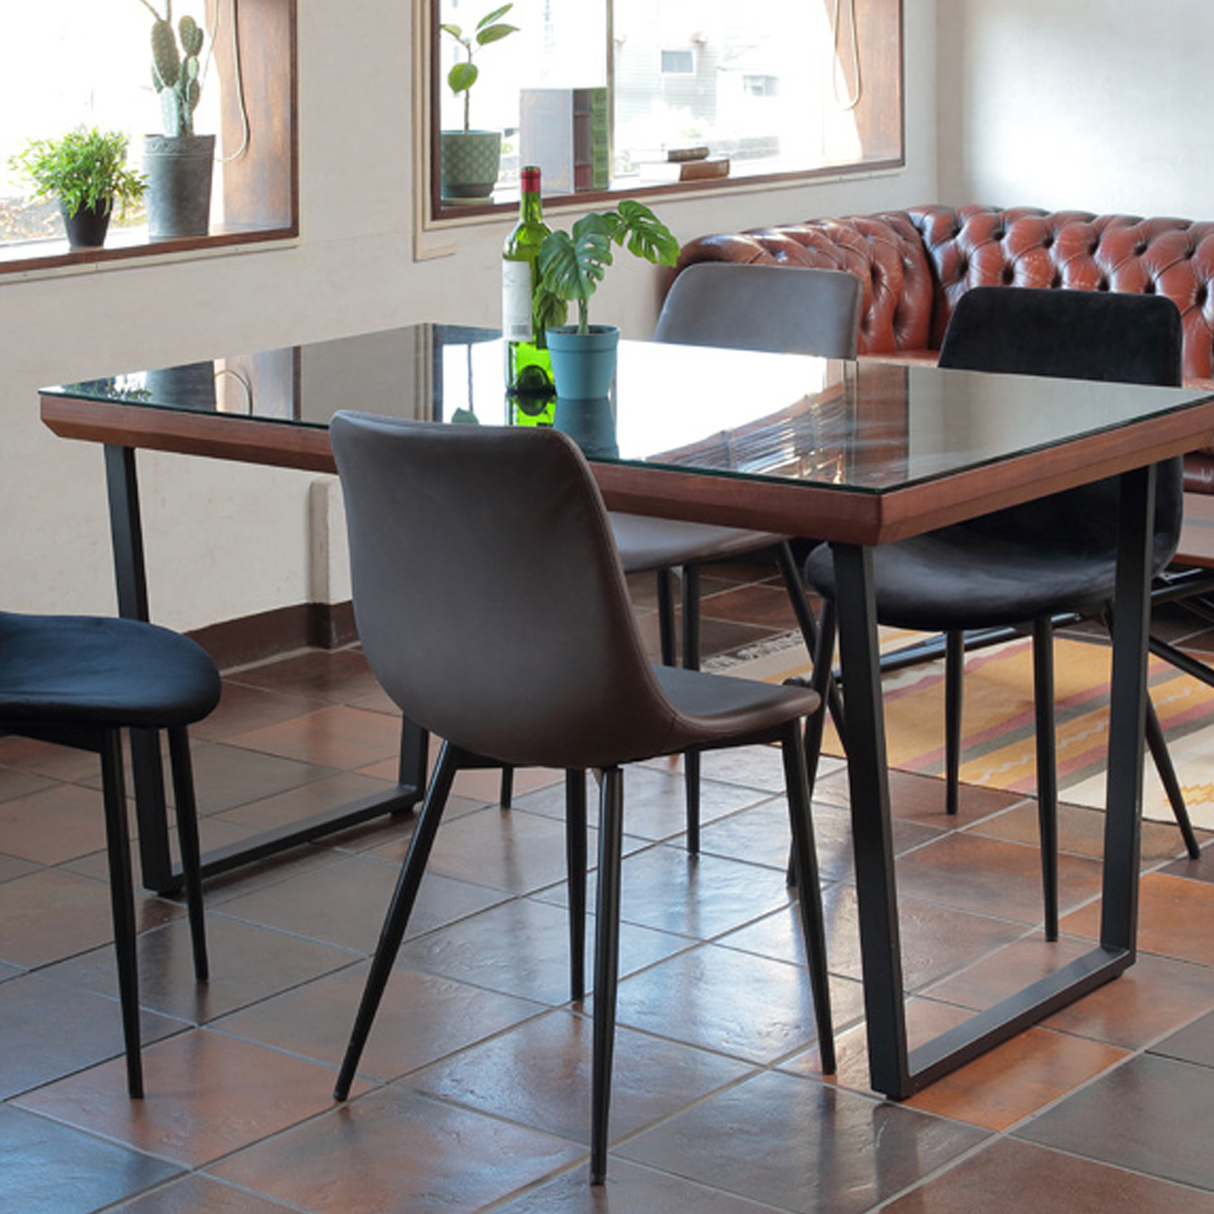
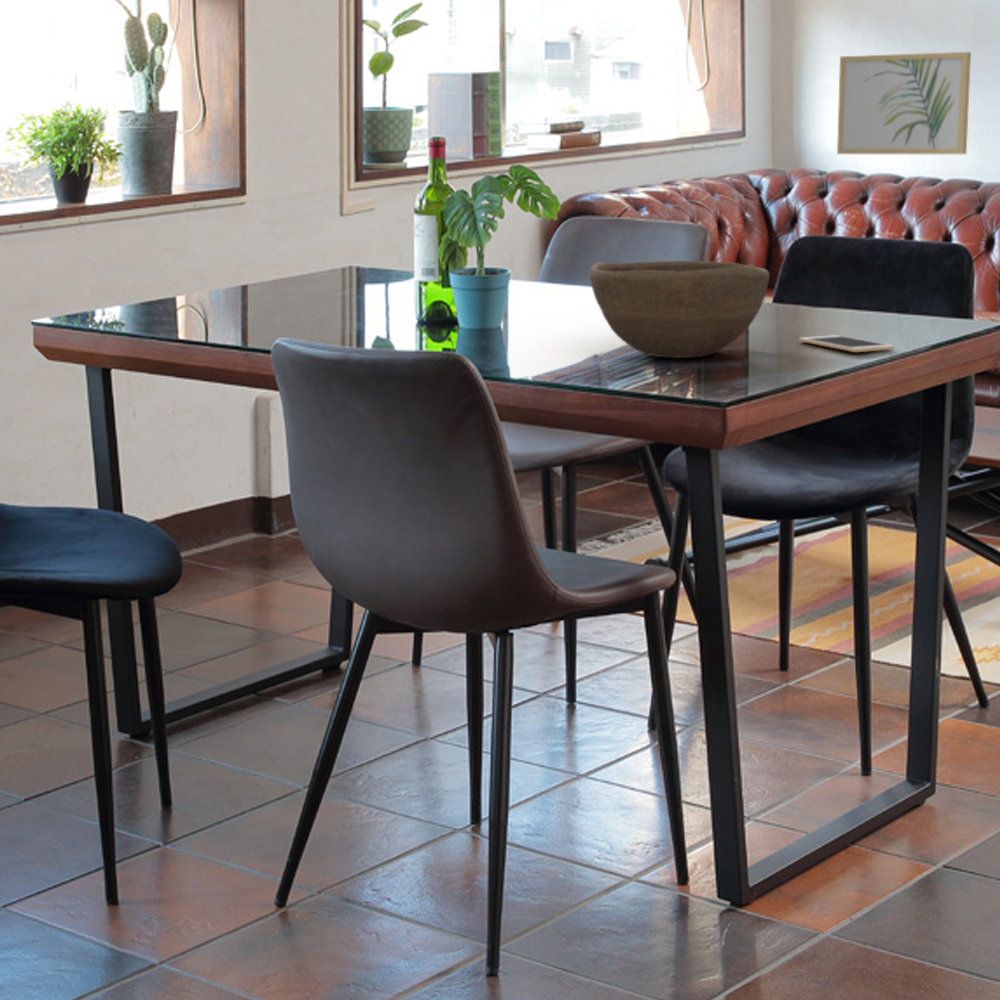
+ bowl [589,260,770,359]
+ wall art [836,51,972,155]
+ cell phone [798,334,895,353]
